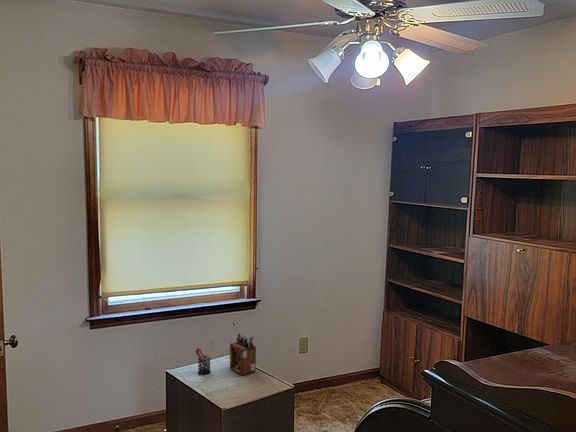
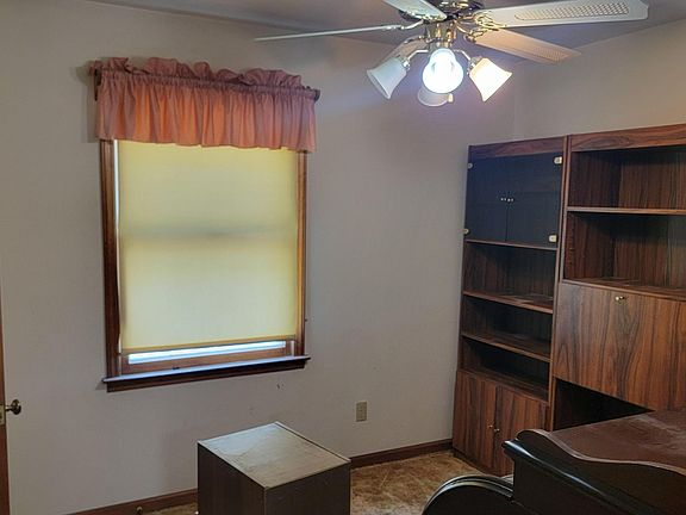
- desk organizer [229,332,257,377]
- pen holder [195,347,214,376]
